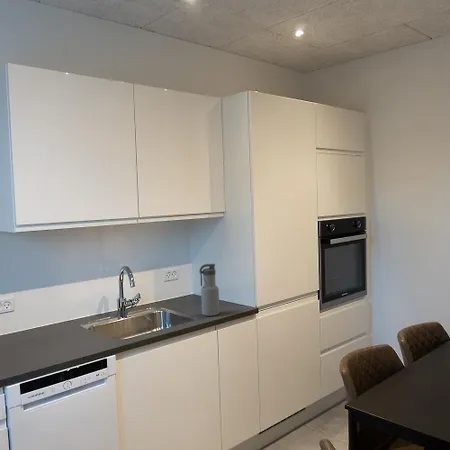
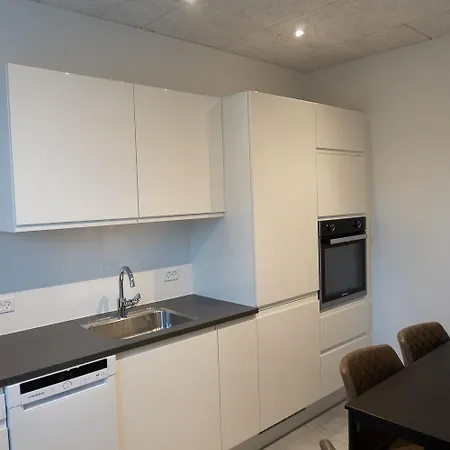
- water bottle [198,263,220,317]
